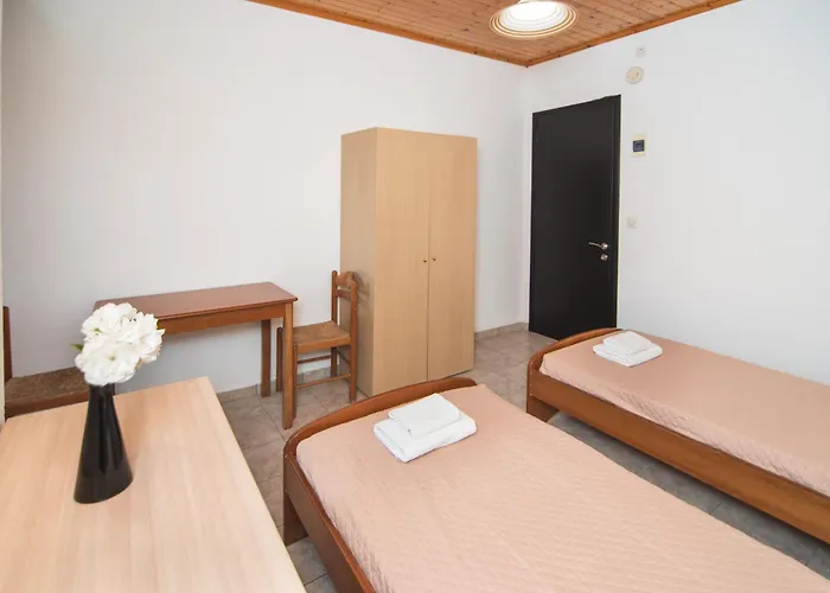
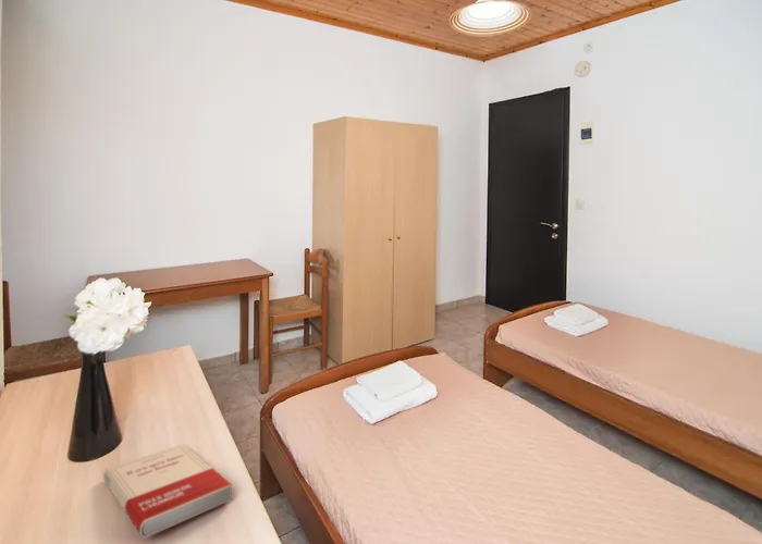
+ book [102,443,233,539]
